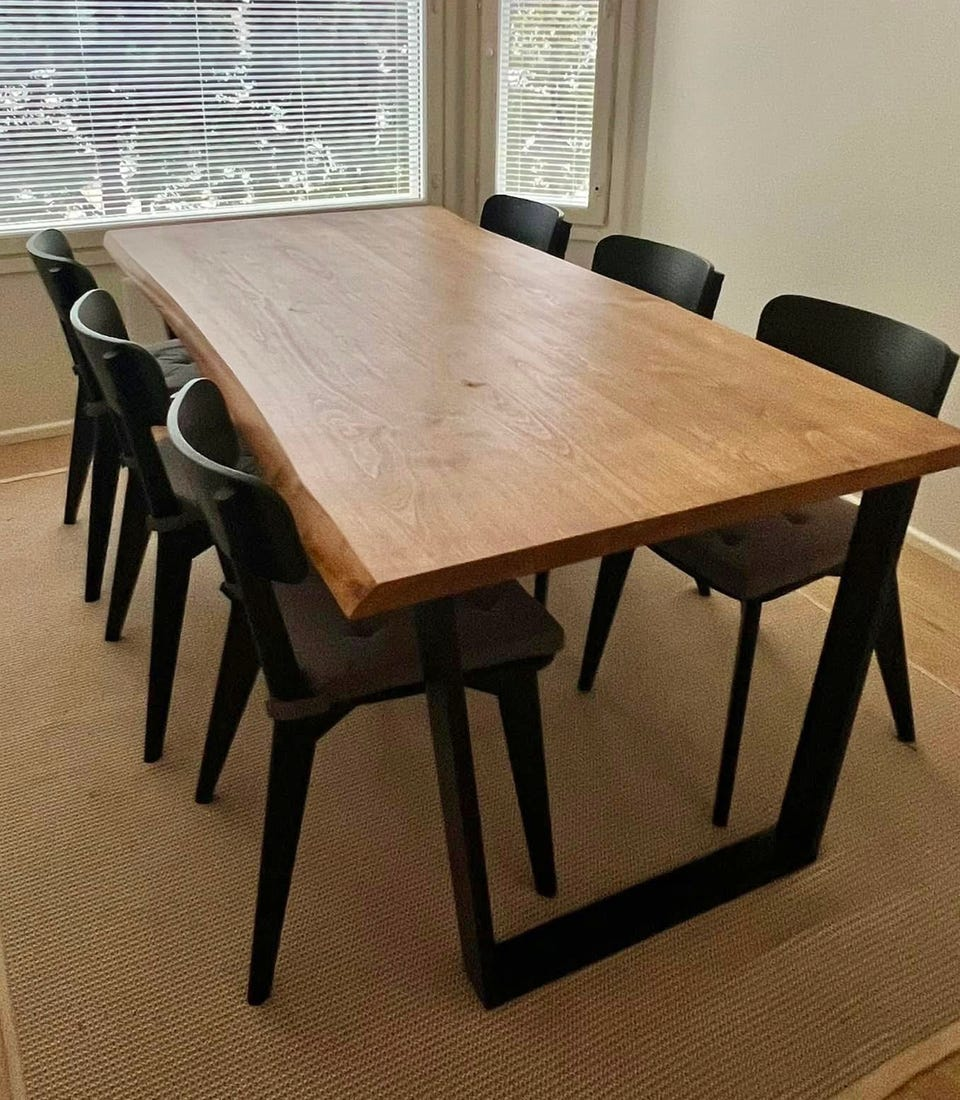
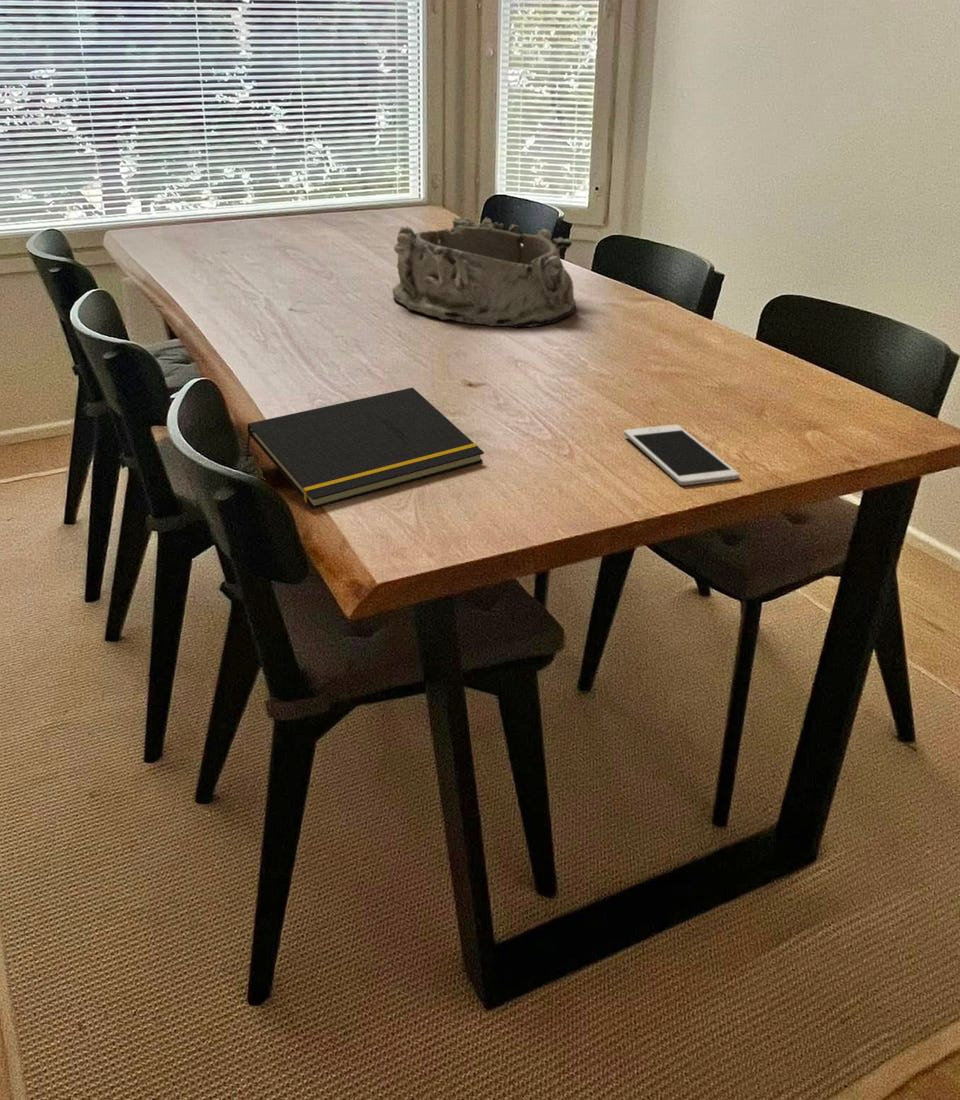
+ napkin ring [392,216,577,328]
+ notepad [245,387,485,510]
+ cell phone [623,424,740,486]
